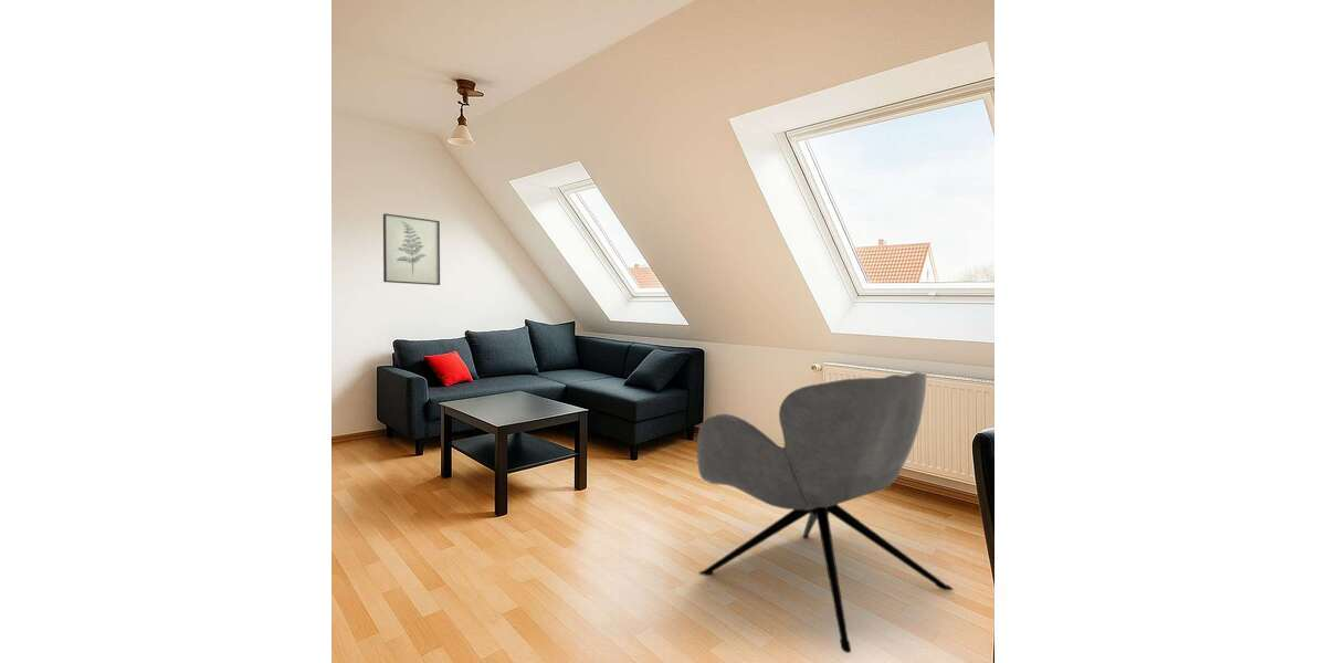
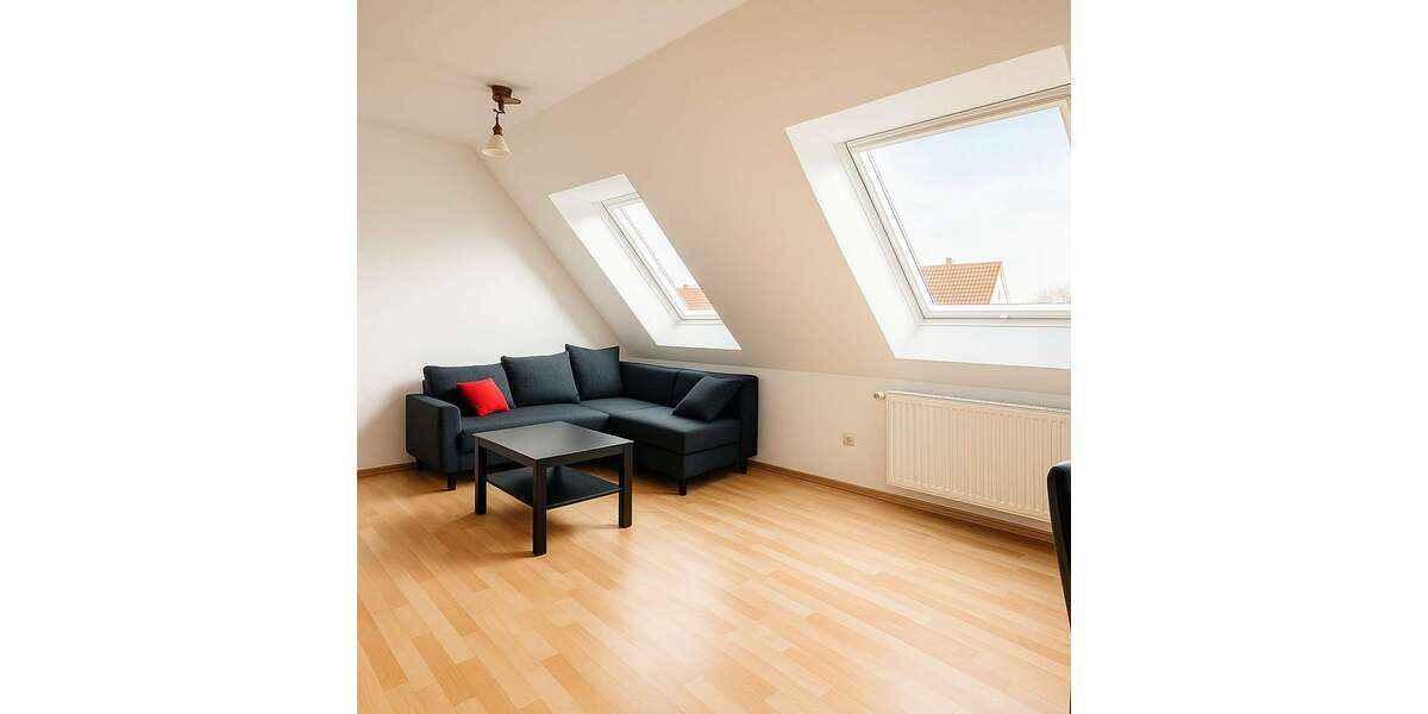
- armchair [695,371,955,654]
- wall art [382,212,441,286]
